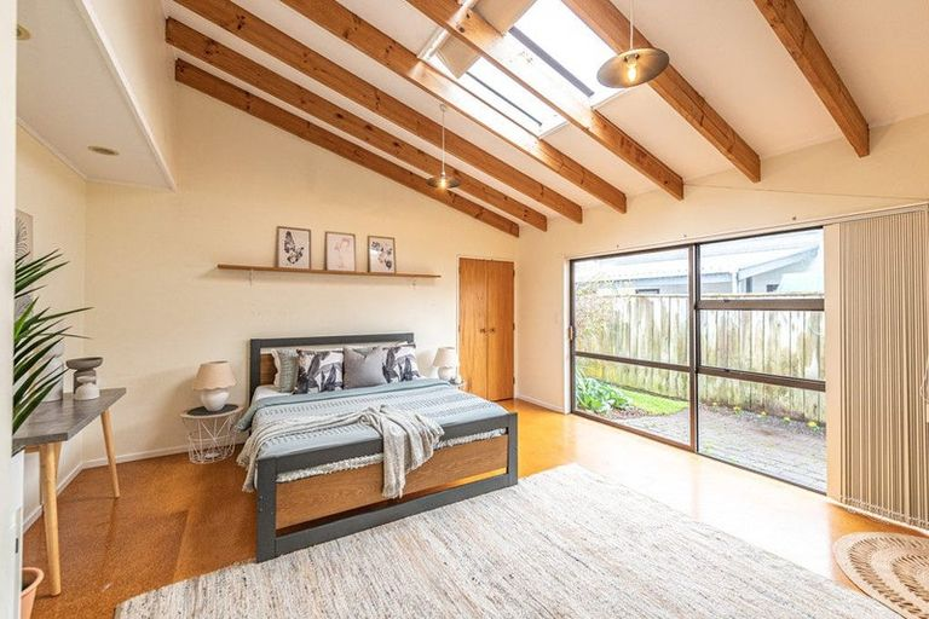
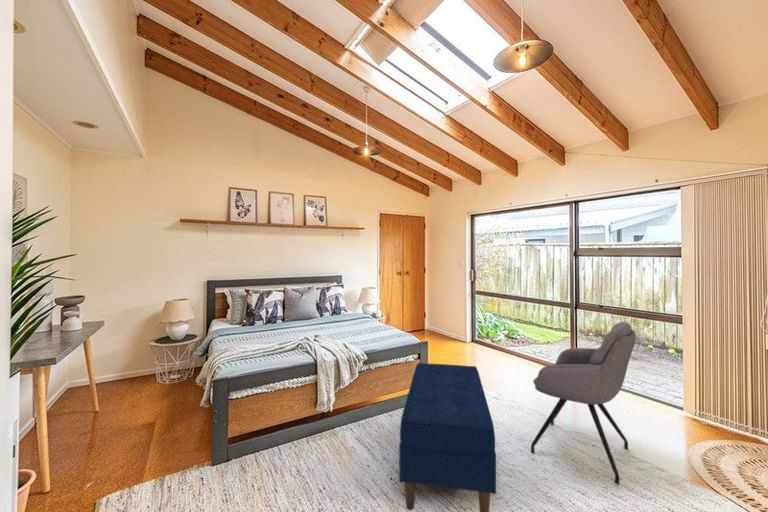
+ chair [530,320,637,485]
+ bench [398,362,497,512]
